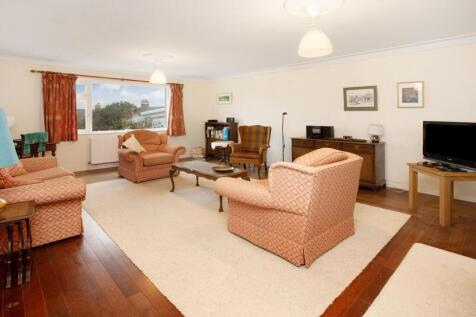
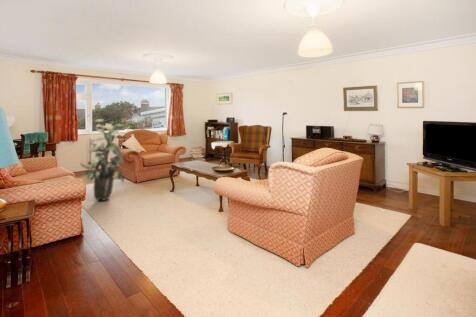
+ indoor plant [79,118,130,202]
